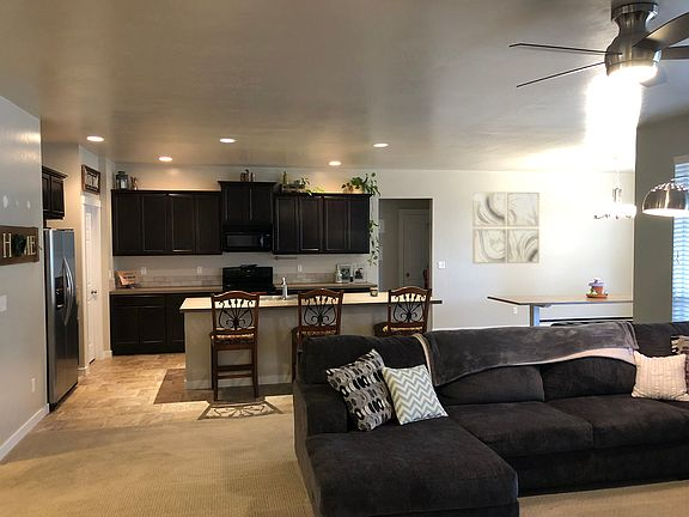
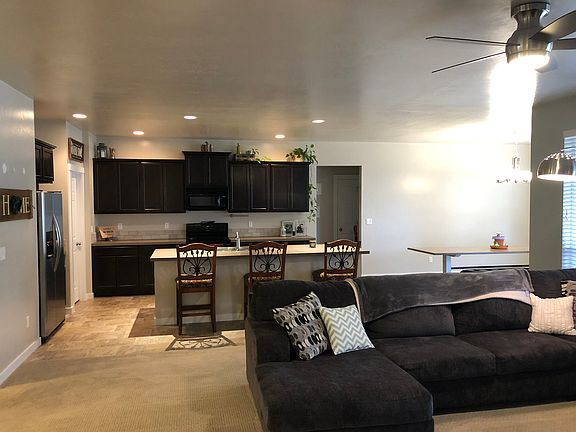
- wall art [471,190,541,264]
